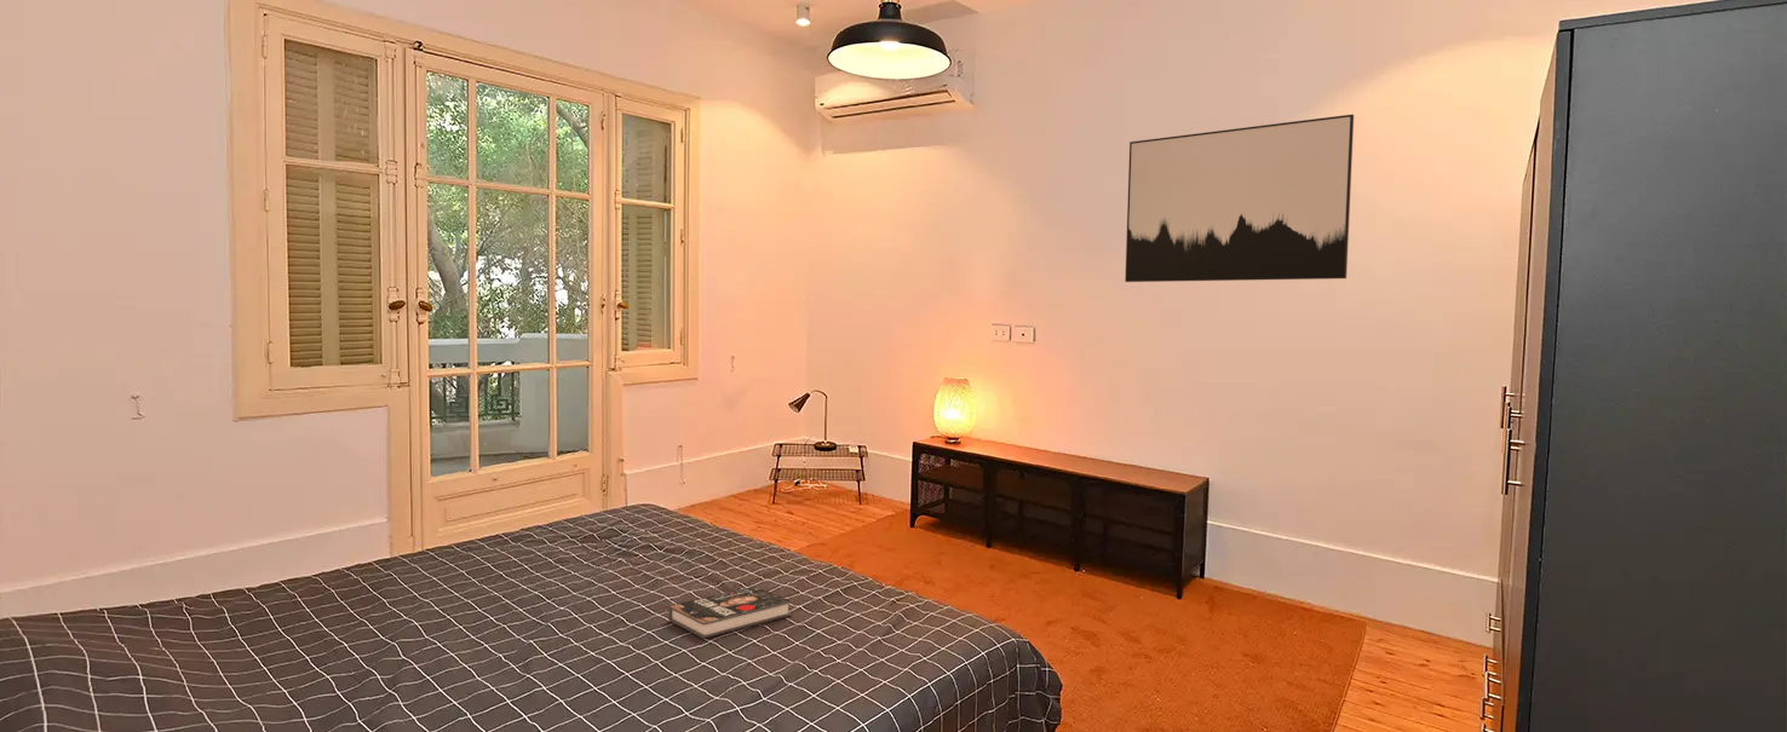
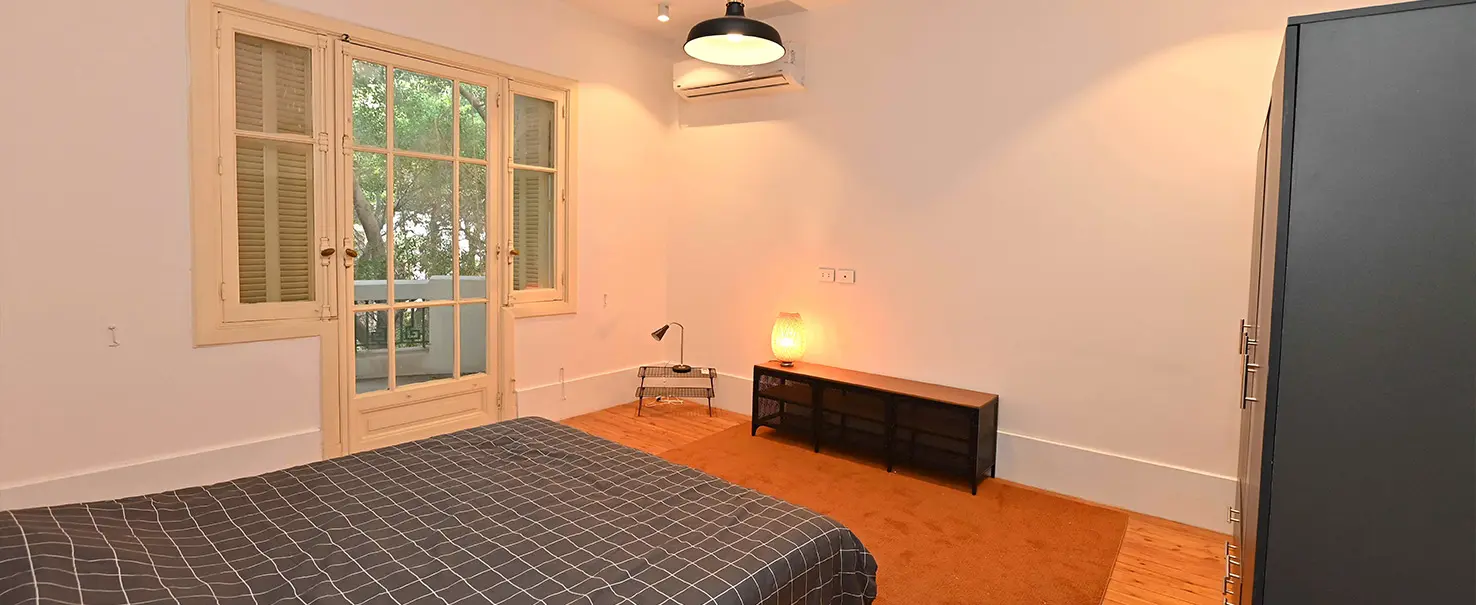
- book [667,586,793,640]
- wall art [1124,114,1355,283]
